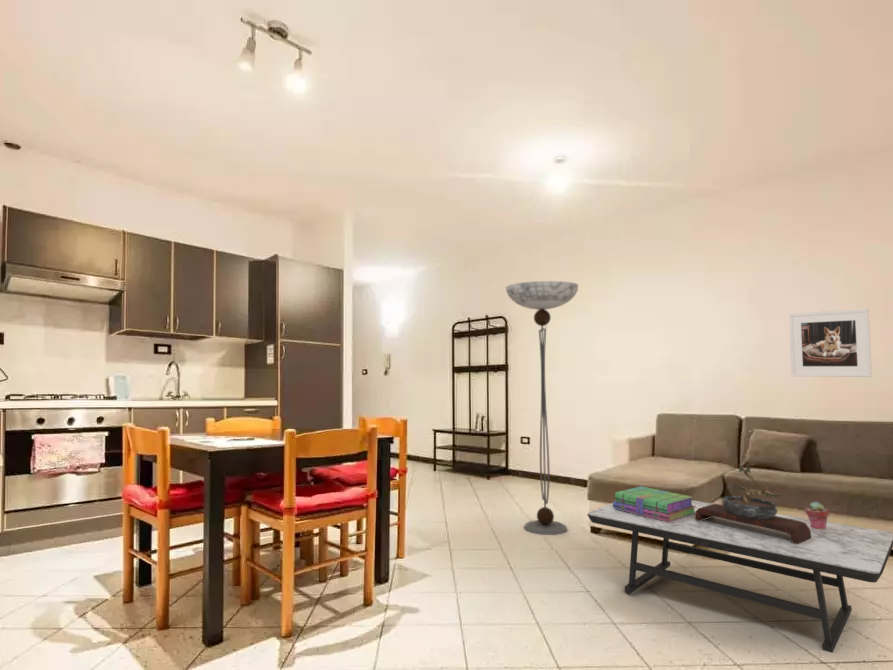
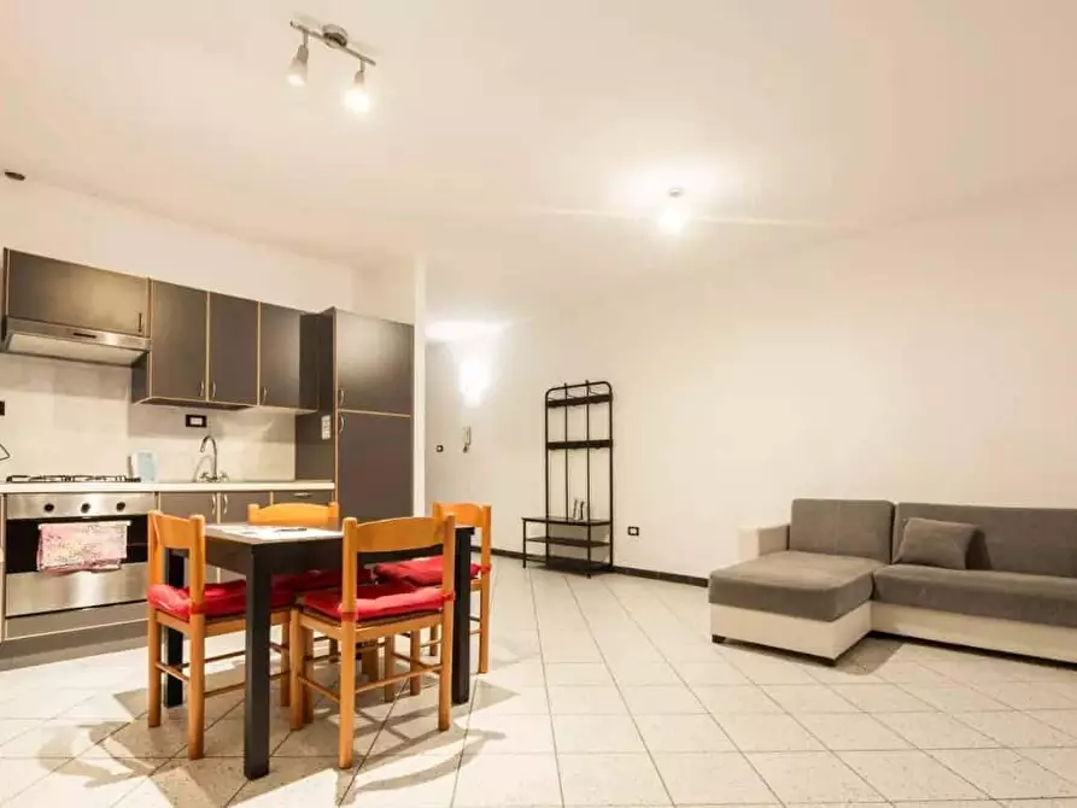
- potted succulent [804,501,830,529]
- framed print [788,308,873,378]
- coffee table [586,499,893,654]
- bonsai tree [695,461,811,545]
- floor lamp [505,280,579,536]
- stack of books [612,485,696,522]
